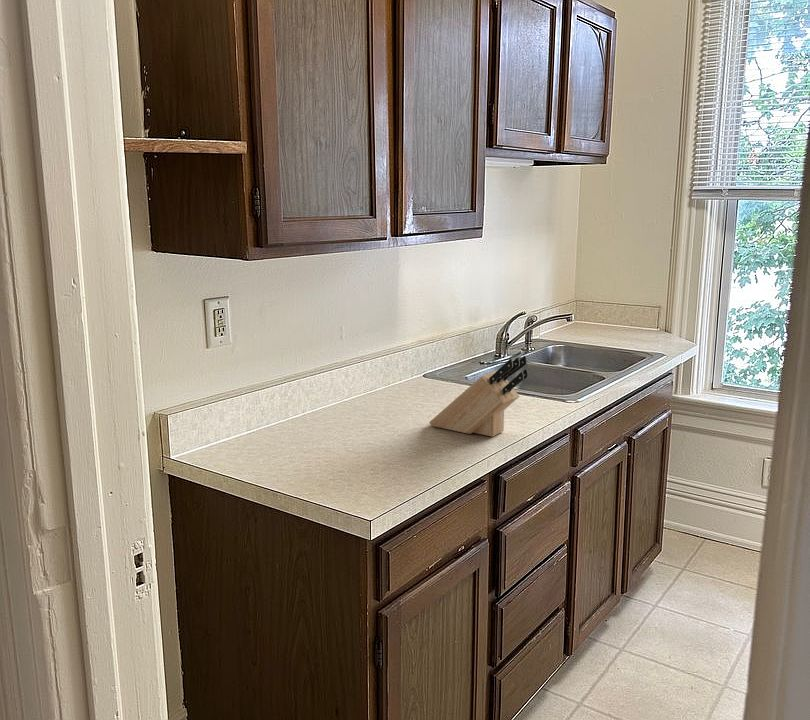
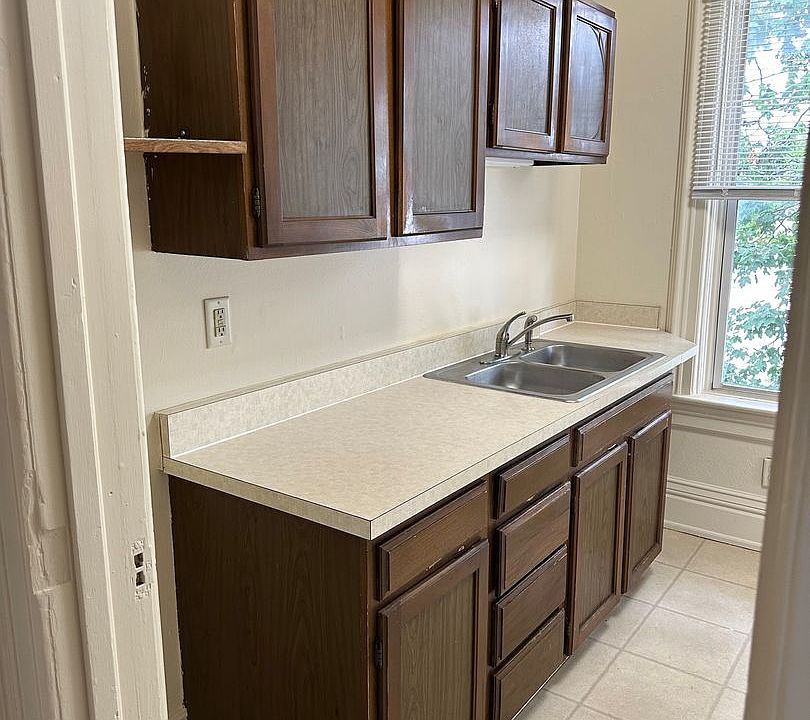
- knife block [428,355,529,438]
